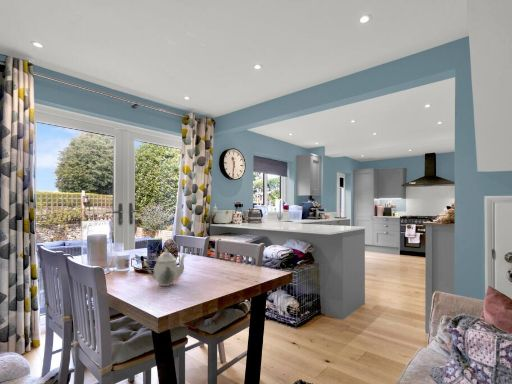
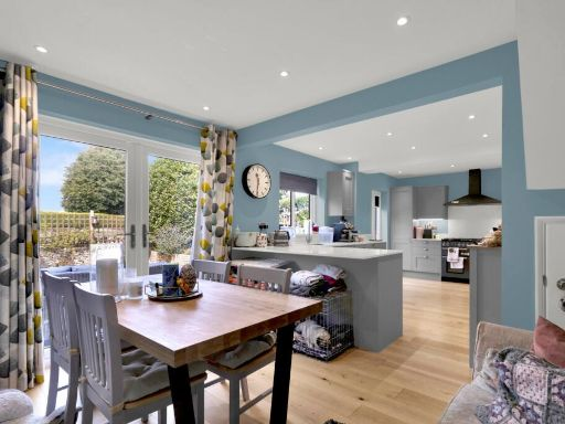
- teapot [145,248,187,287]
